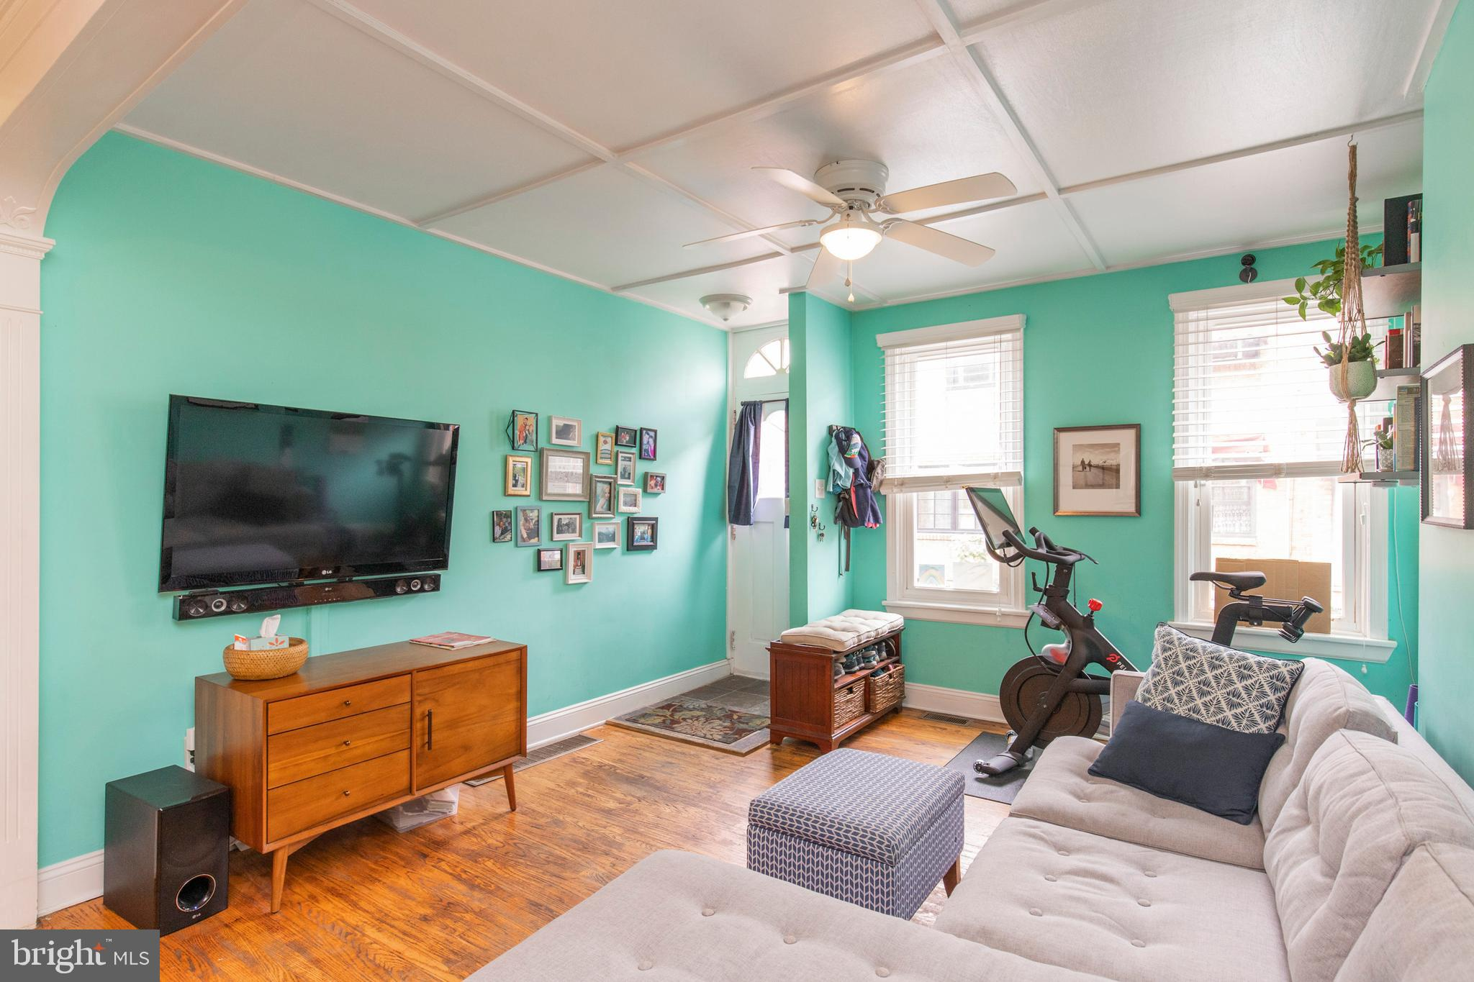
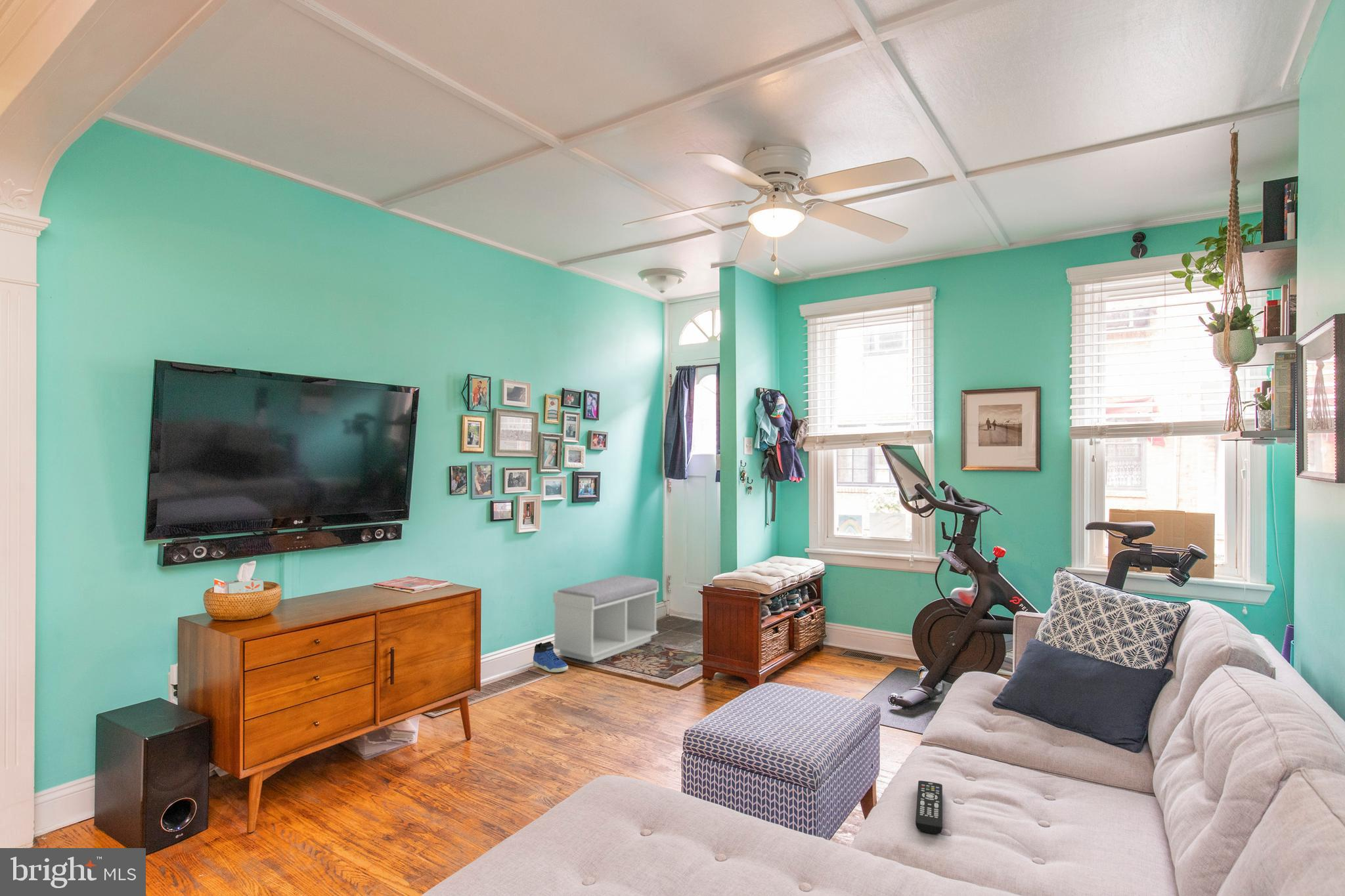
+ bench [552,574,659,664]
+ sneaker [533,641,569,673]
+ remote control [915,780,943,834]
